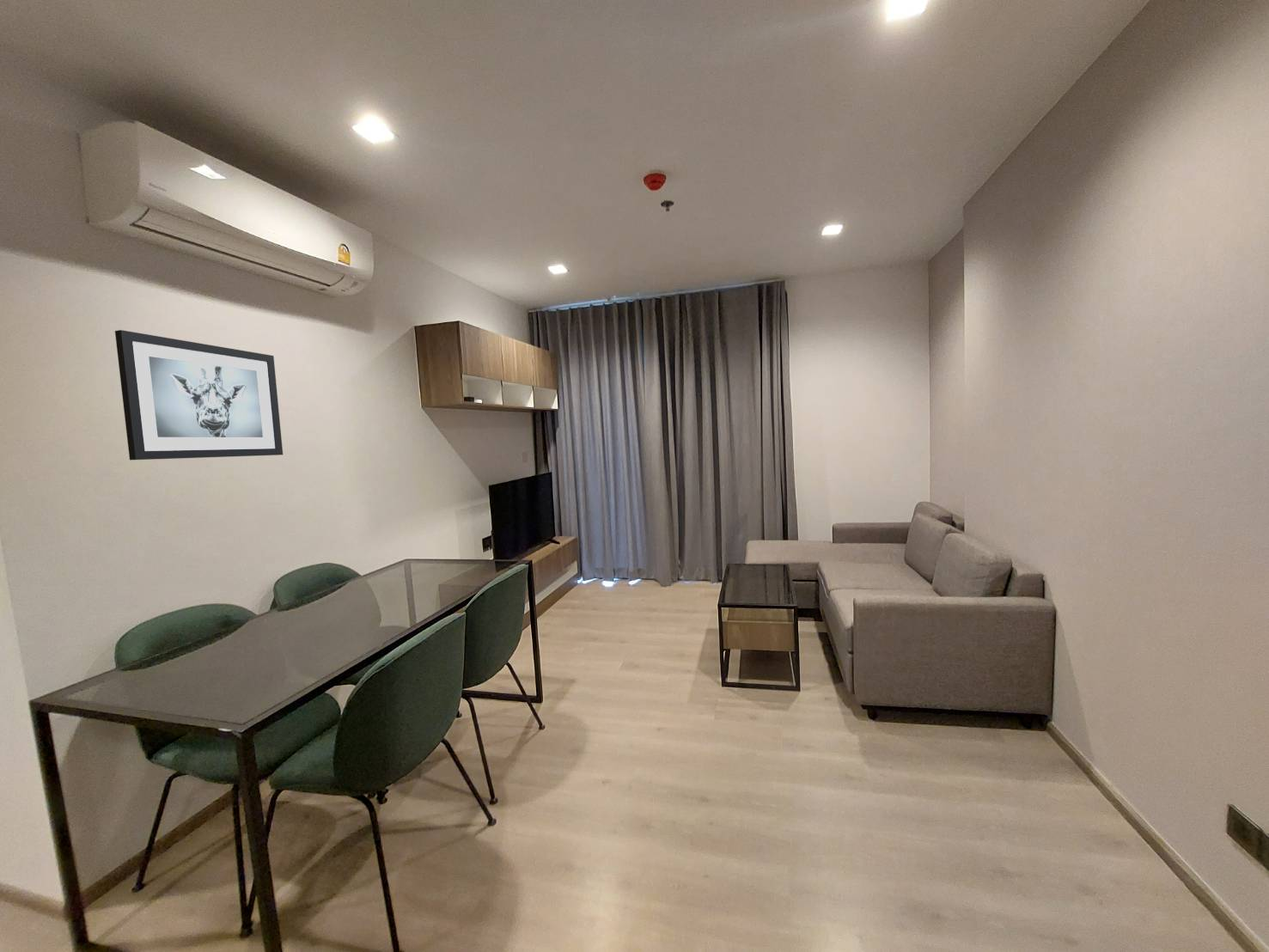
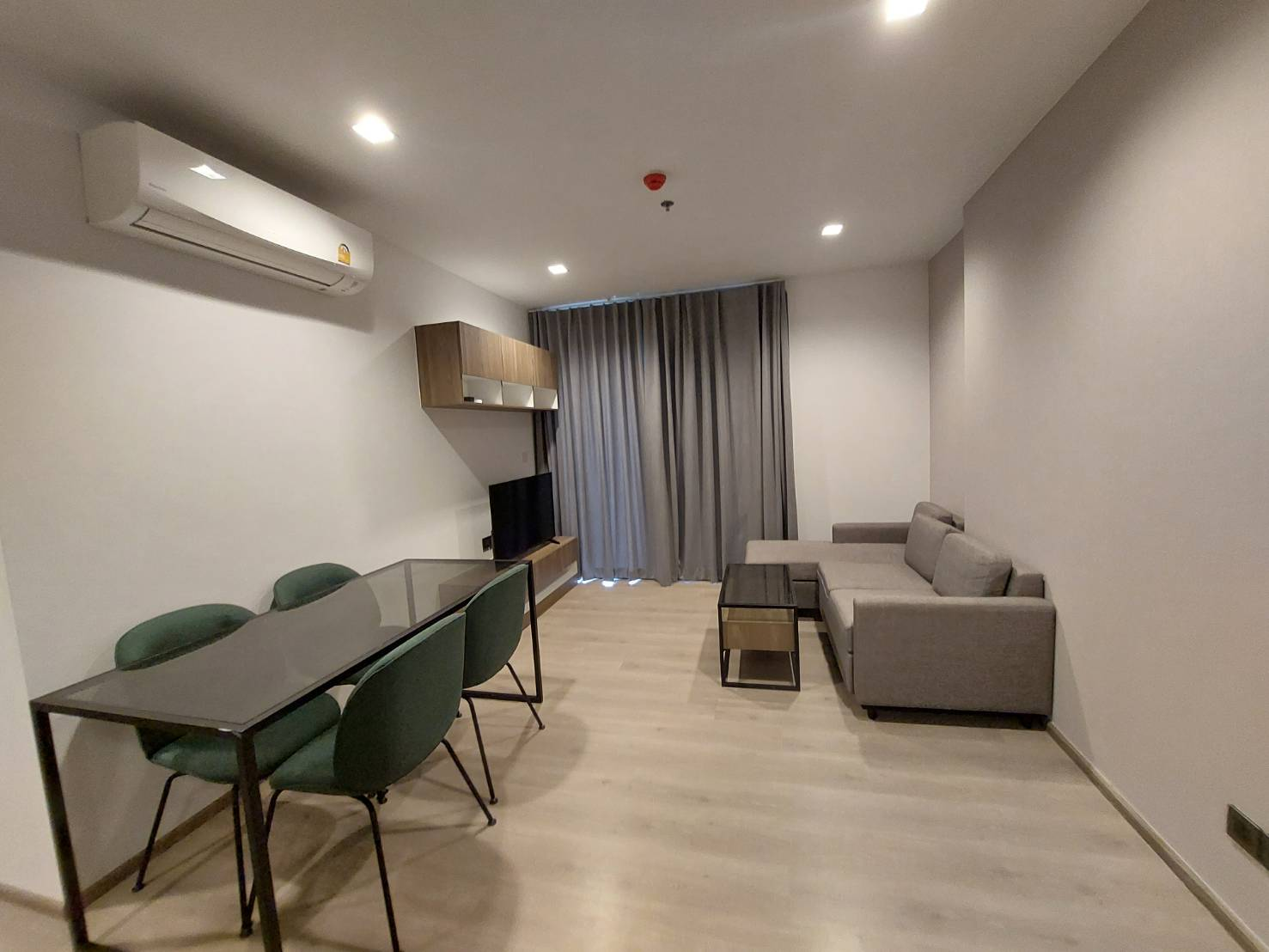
- wall art [114,329,284,461]
